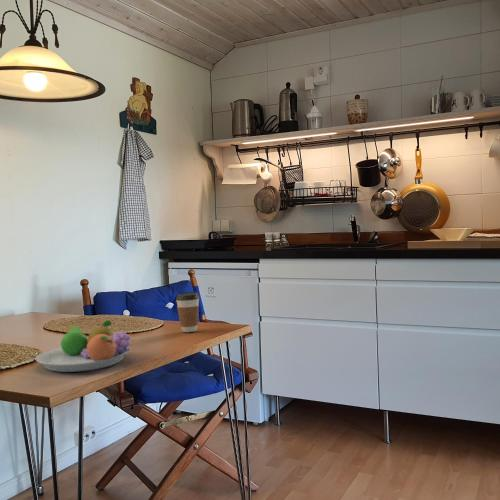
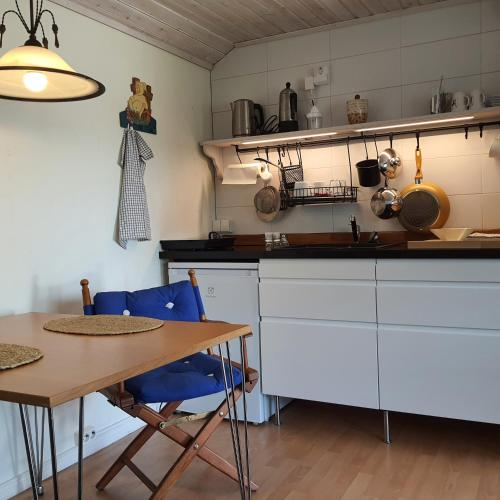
- fruit bowl [34,319,131,373]
- coffee cup [175,291,200,333]
